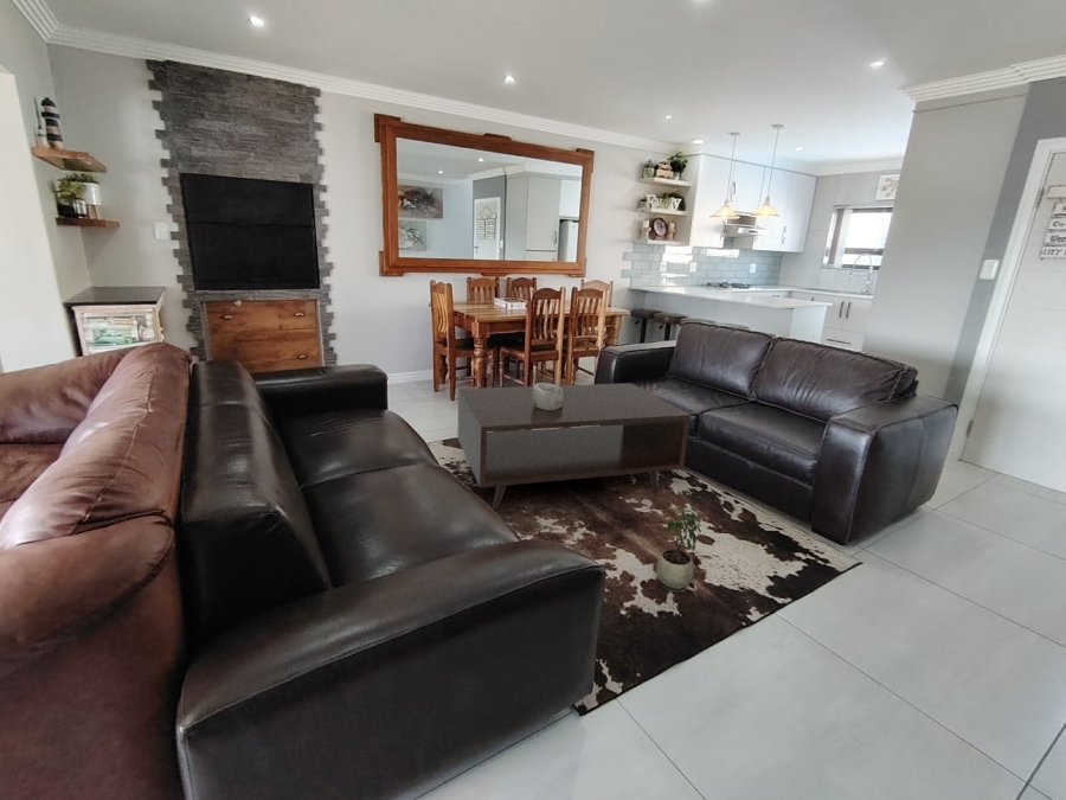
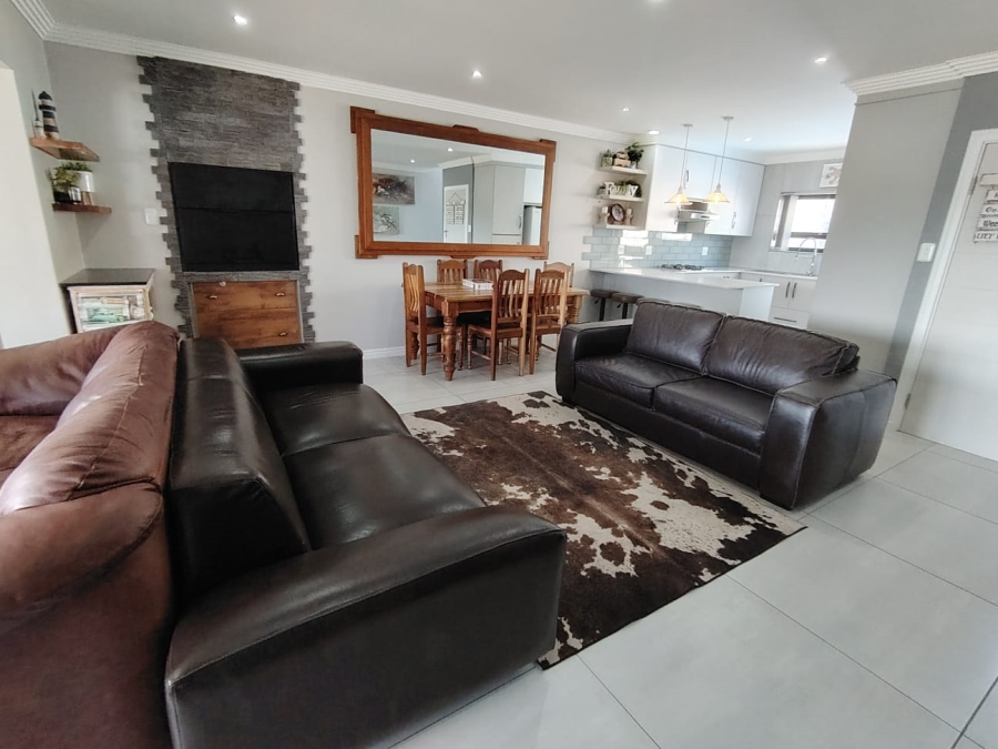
- decorative bowl [532,382,564,411]
- potted plant [655,505,702,594]
- coffee table [457,382,692,511]
